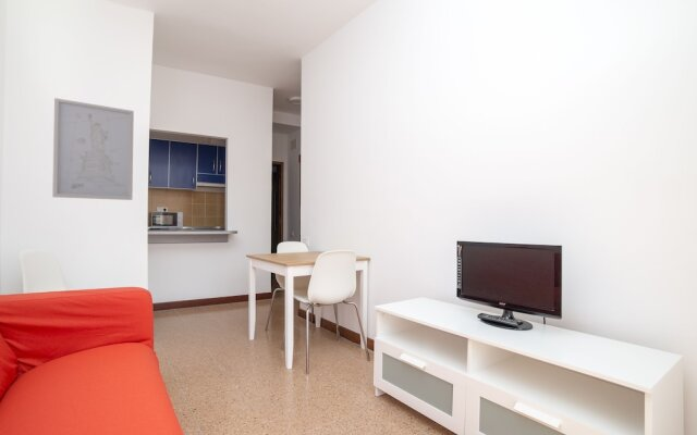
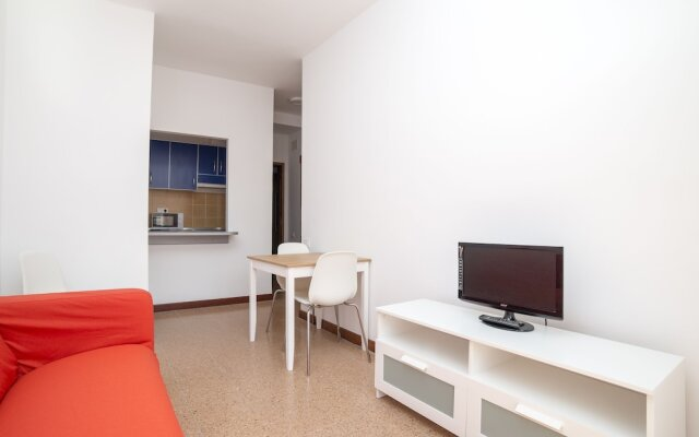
- wall art [51,97,135,201]
